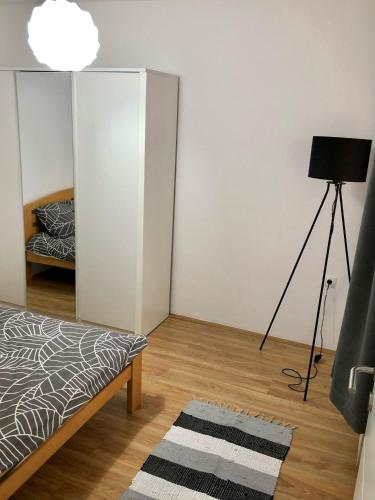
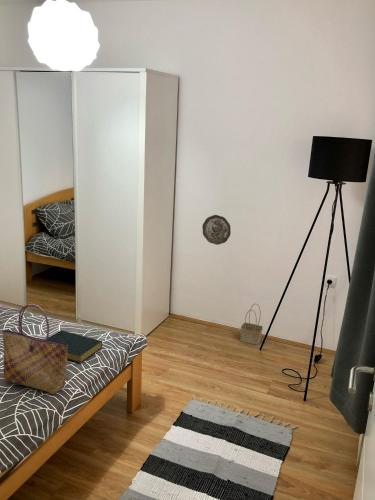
+ tote bag [1,303,68,395]
+ hardback book [49,329,103,364]
+ decorative plate [201,214,232,246]
+ basket [240,303,263,346]
